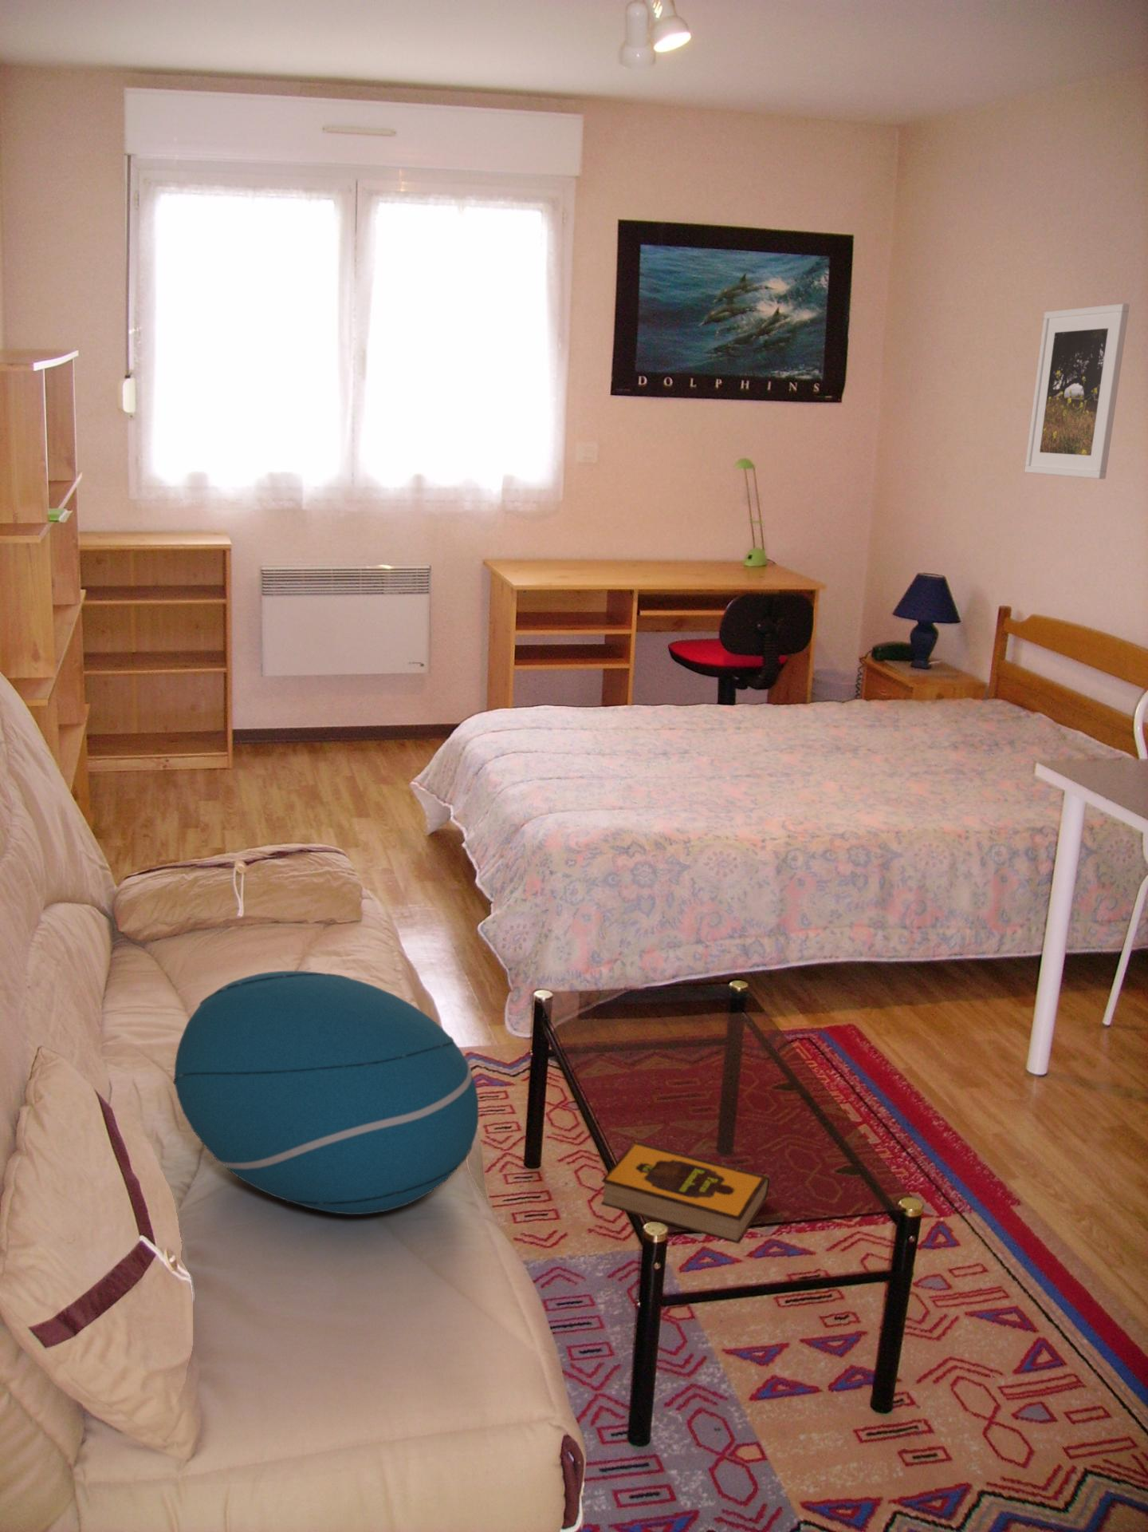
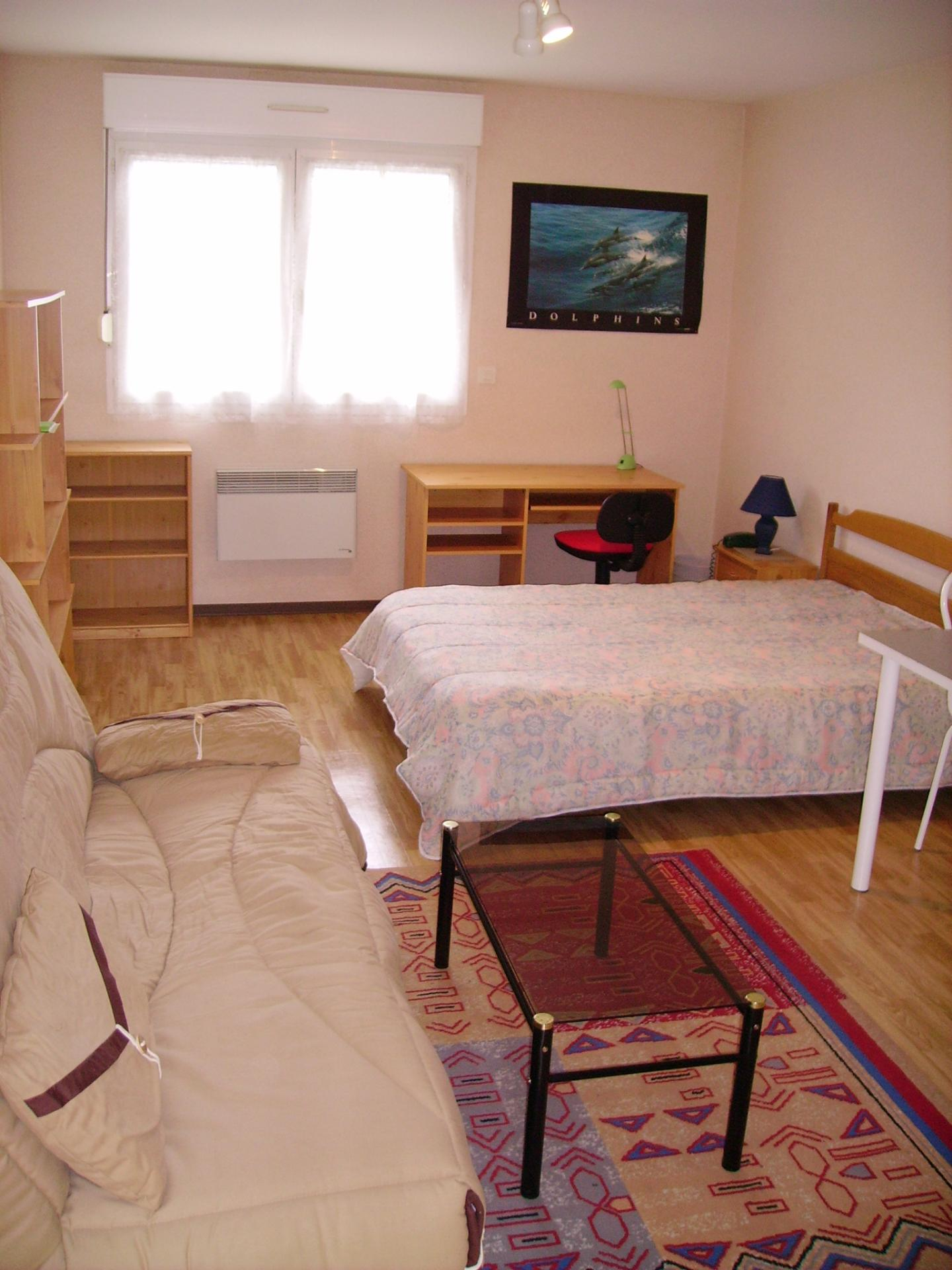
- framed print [1024,303,1130,480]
- cushion [172,970,479,1215]
- hardback book [601,1140,771,1245]
